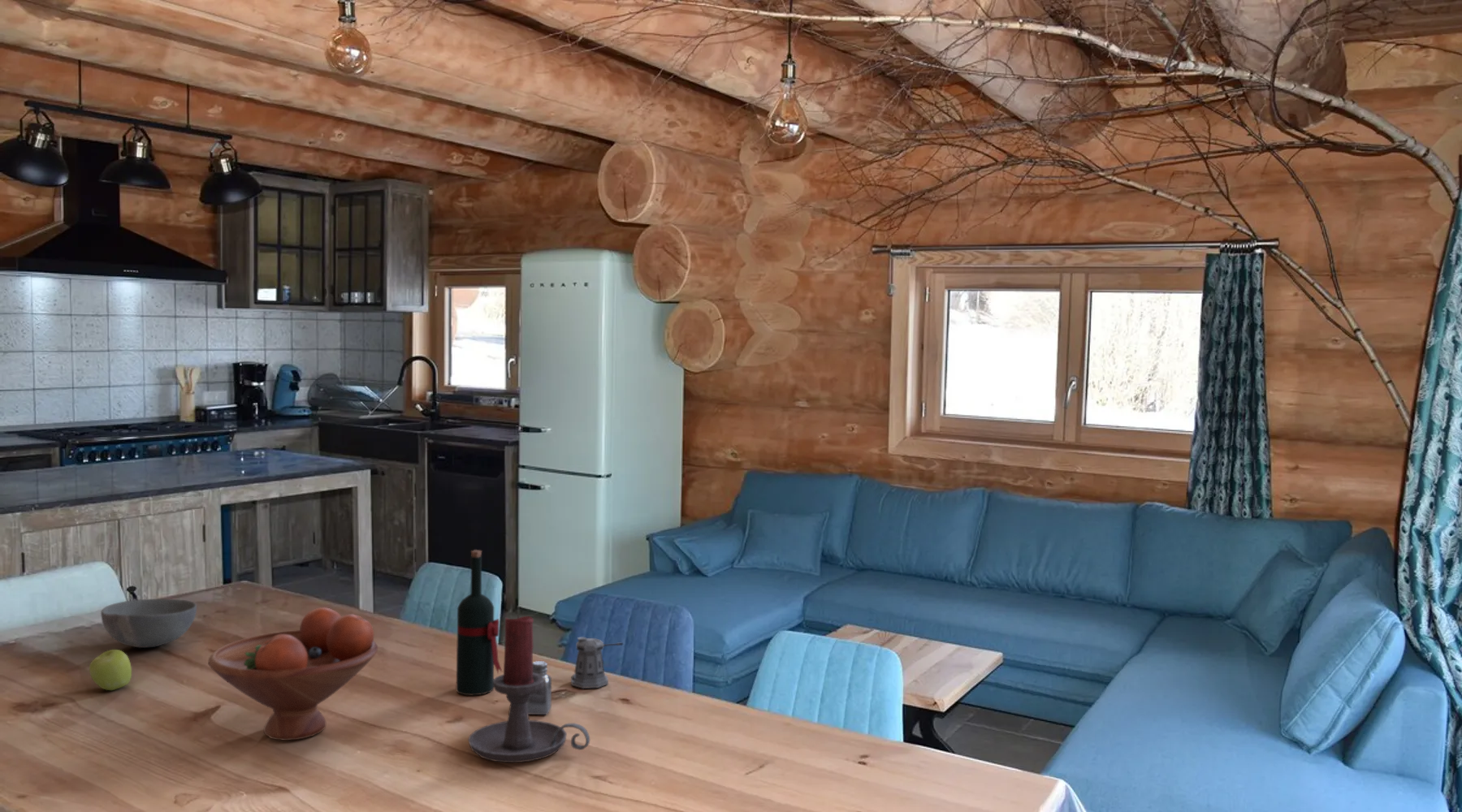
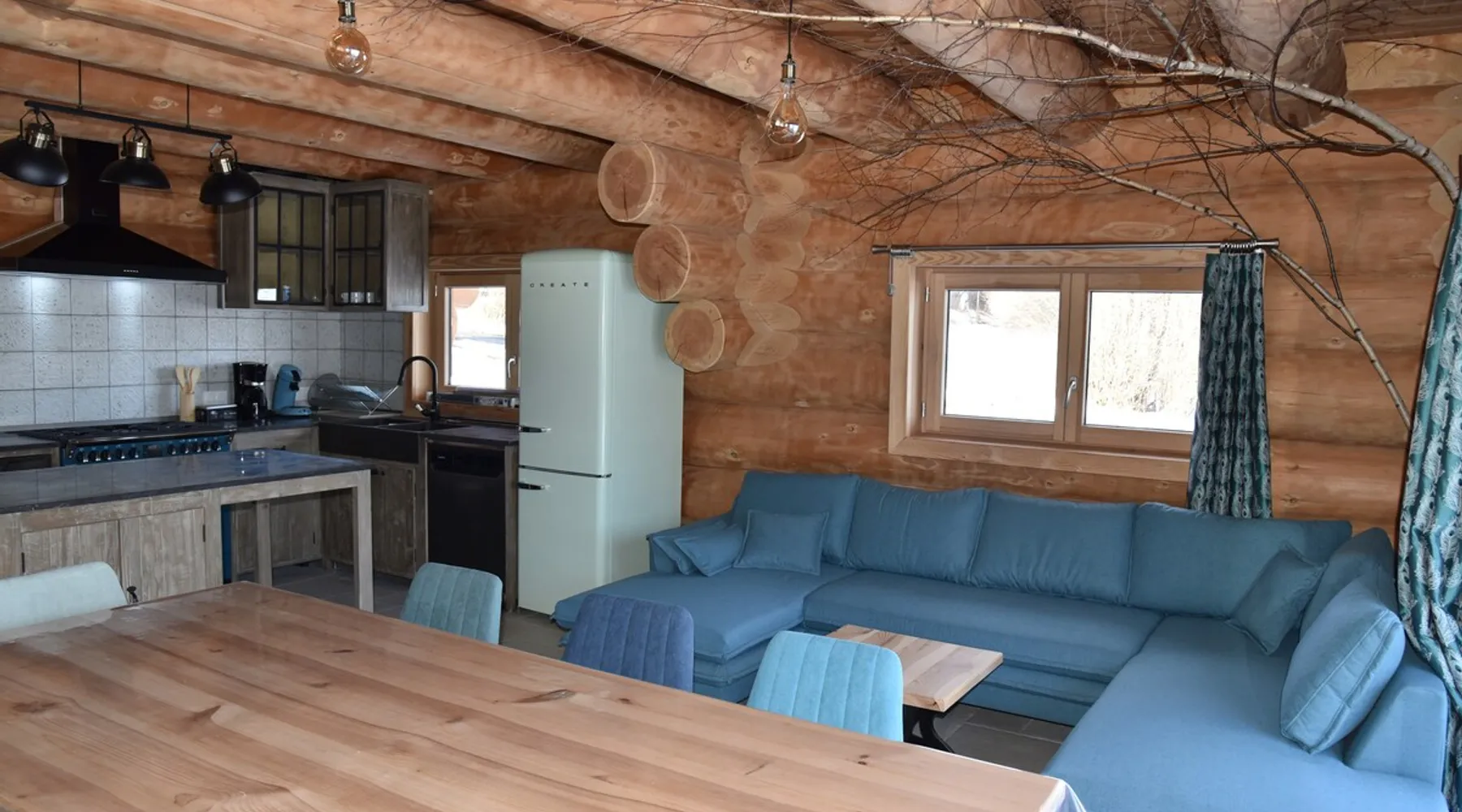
- fruit bowl [208,607,378,741]
- saltshaker [526,660,552,715]
- apple [89,649,132,691]
- pepper shaker [570,637,624,689]
- bowl [100,598,197,649]
- wine bottle [456,549,503,696]
- candle holder [468,615,590,763]
